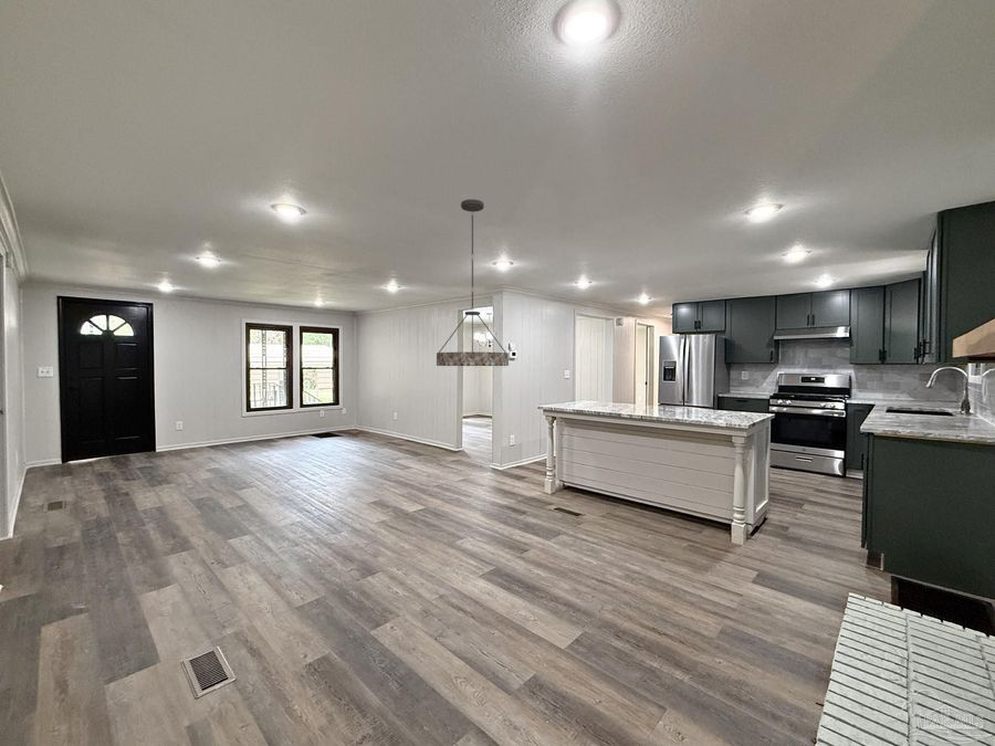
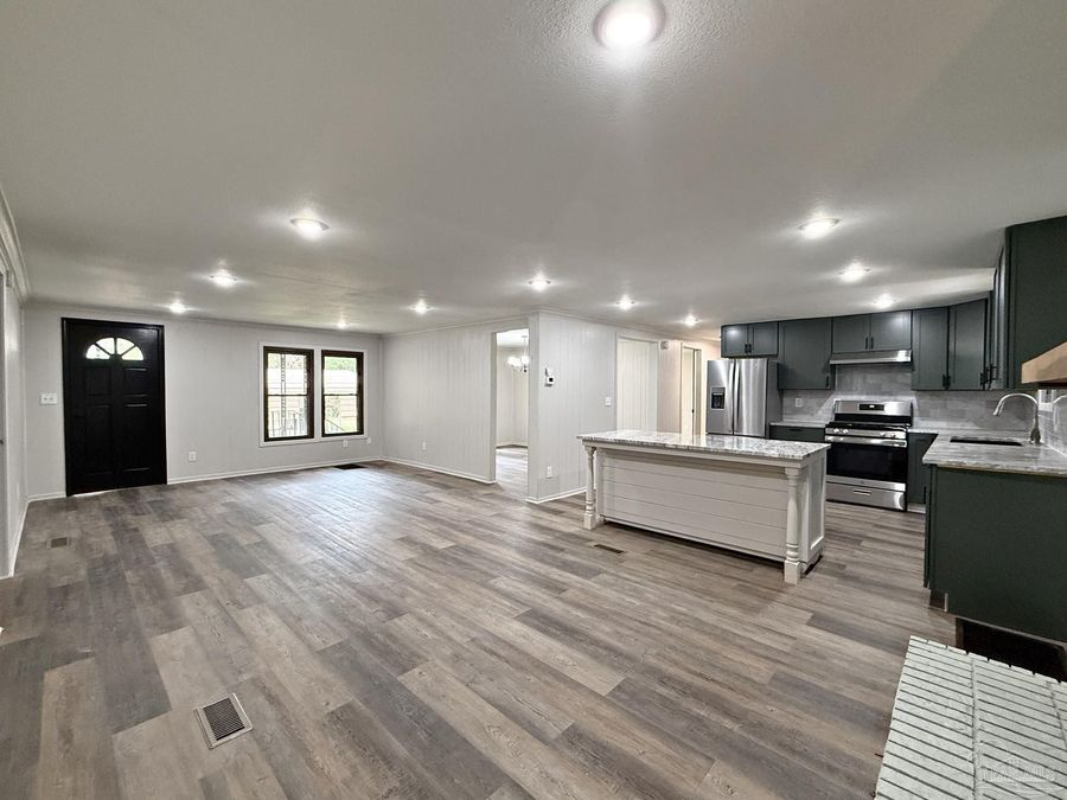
- chandelier [436,198,510,367]
